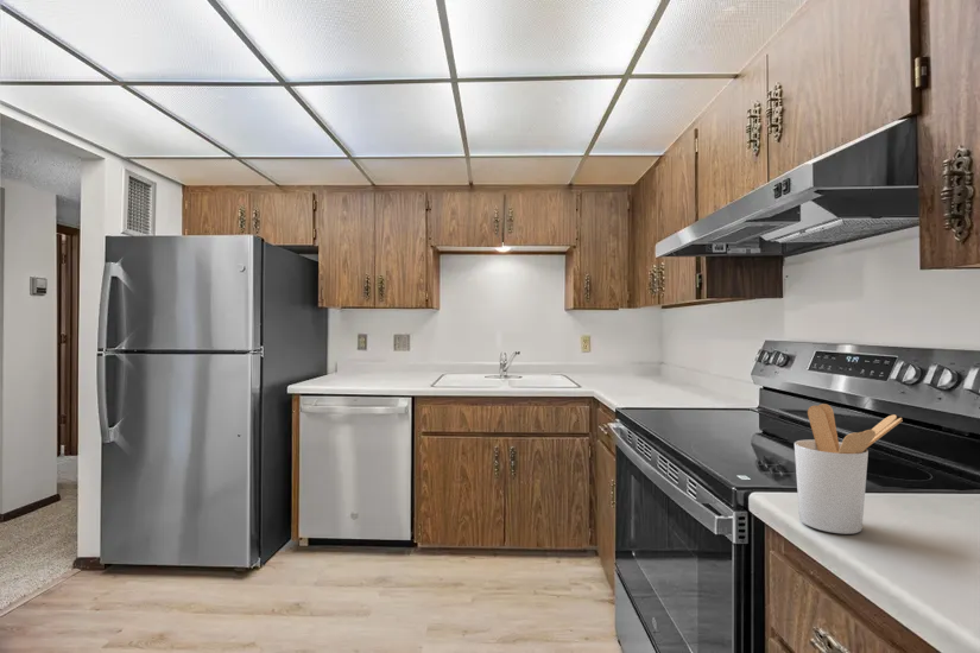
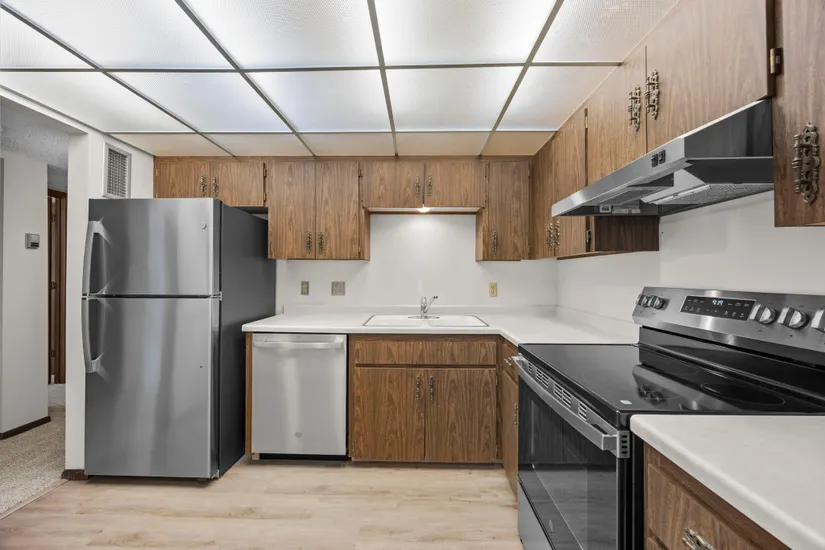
- utensil holder [794,402,904,535]
